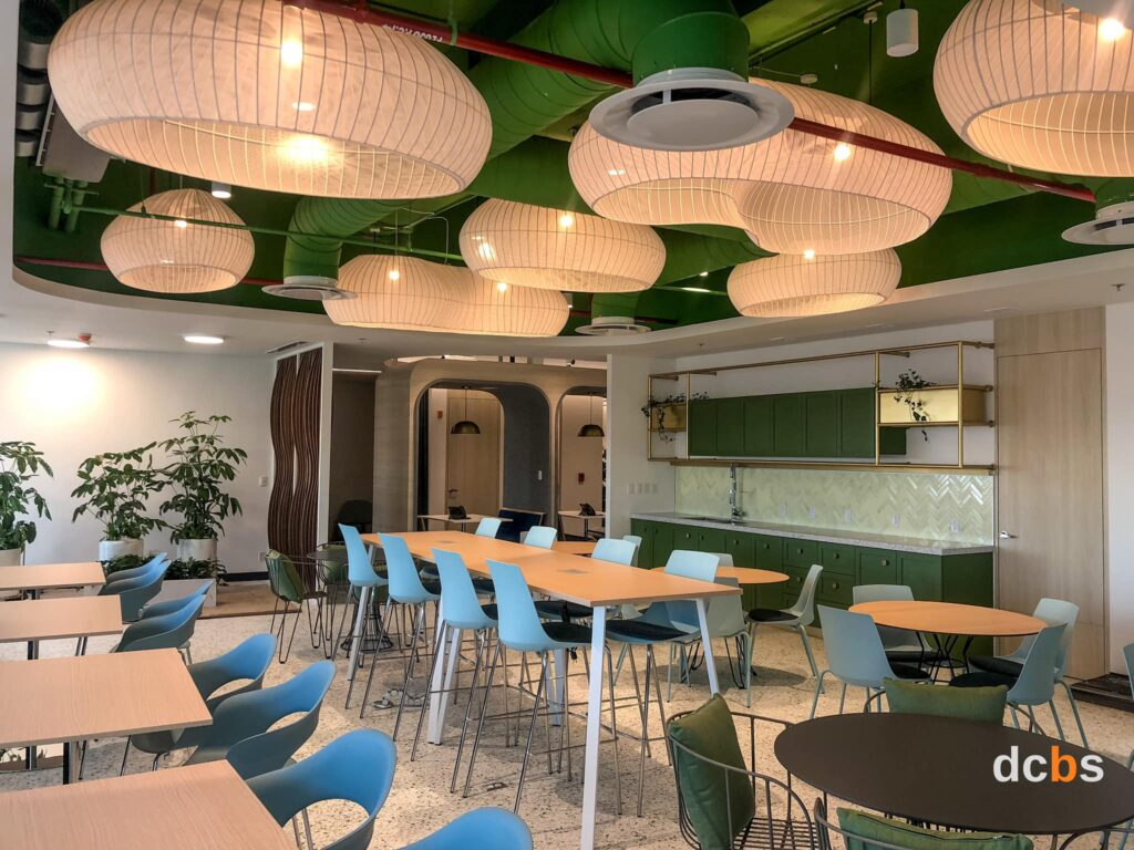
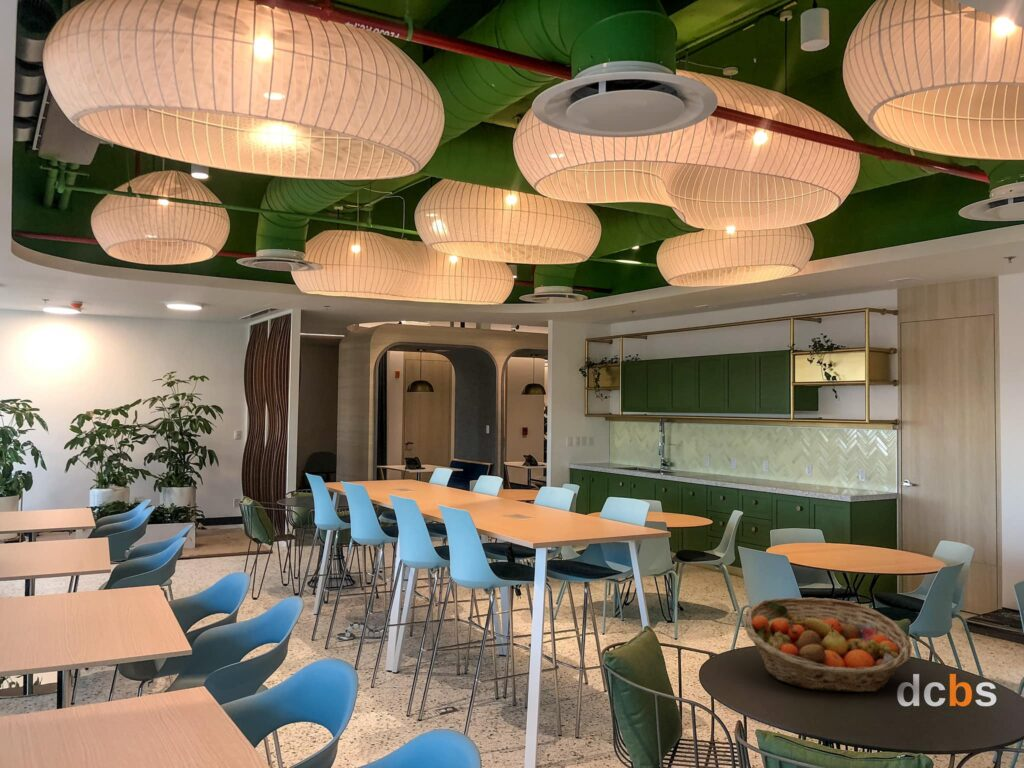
+ fruit basket [743,597,913,693]
